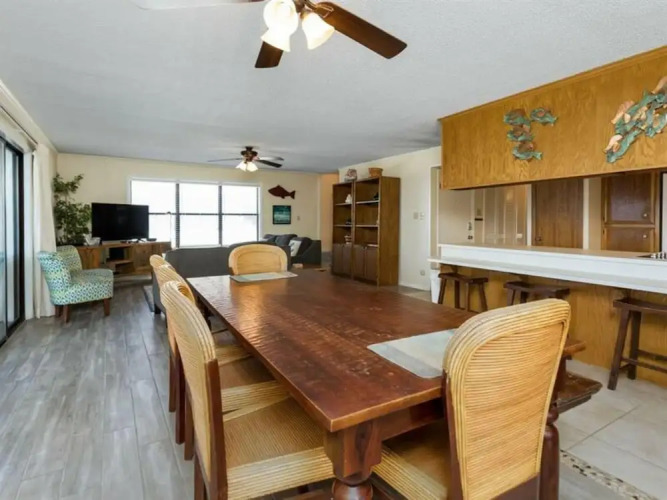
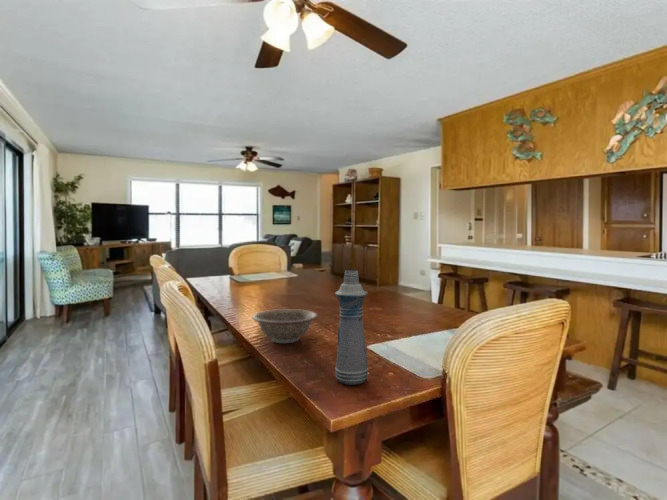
+ decorative bowl [251,308,319,344]
+ bottle [334,269,369,386]
